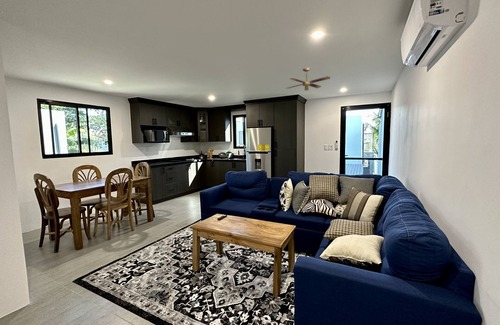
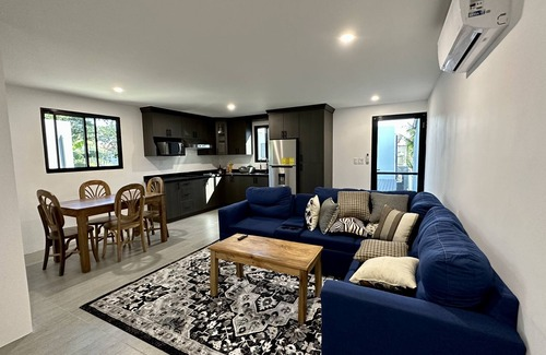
- ceiling fan [285,66,331,92]
